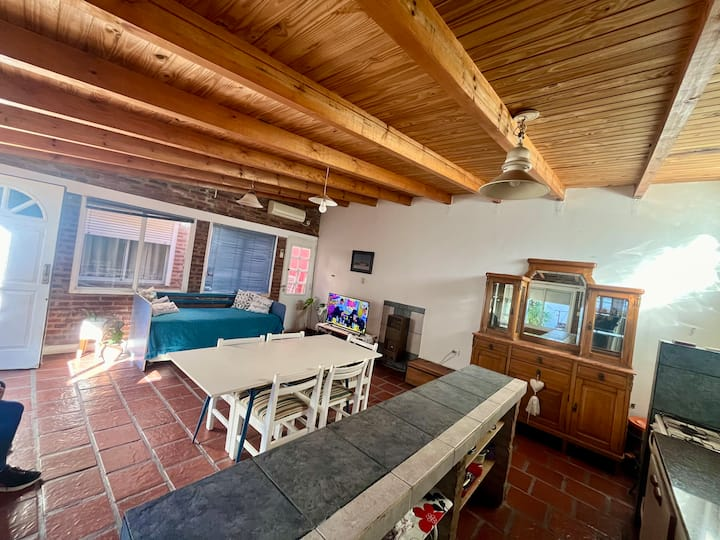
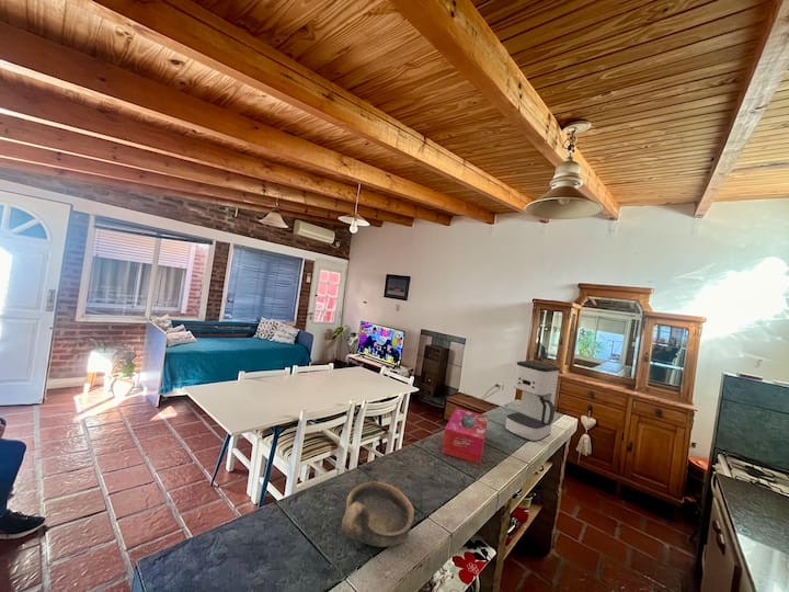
+ coffee maker [504,360,561,443]
+ oil lamp [341,480,415,548]
+ tissue box [441,407,489,465]
